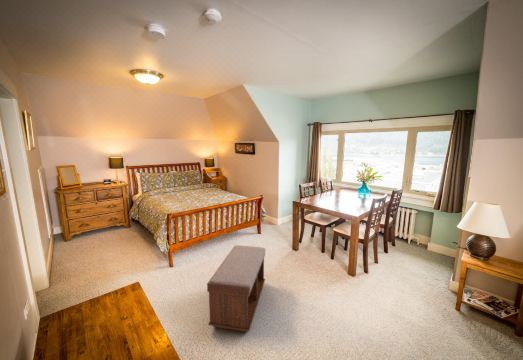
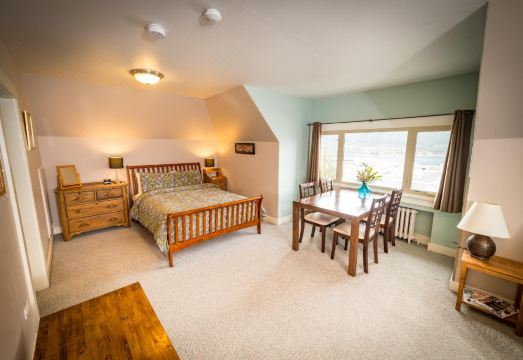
- bench [206,244,267,333]
